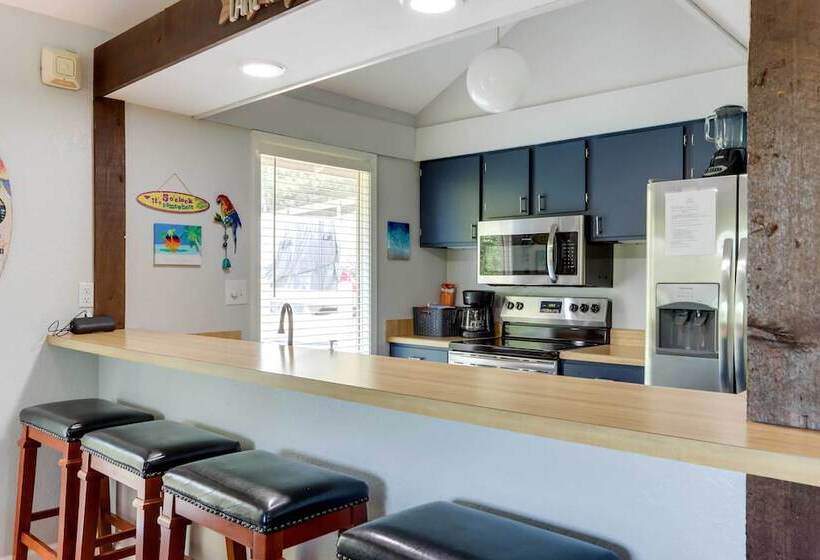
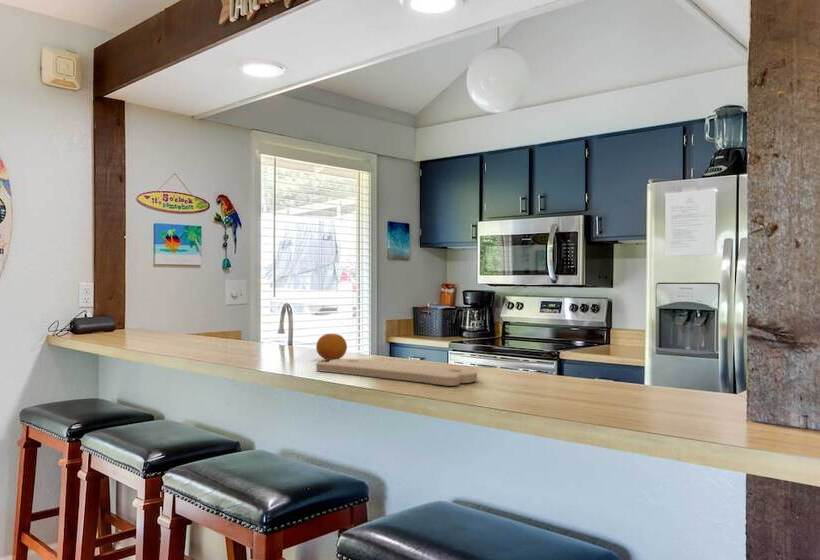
+ fruit [315,333,348,361]
+ cutting board [315,358,478,387]
